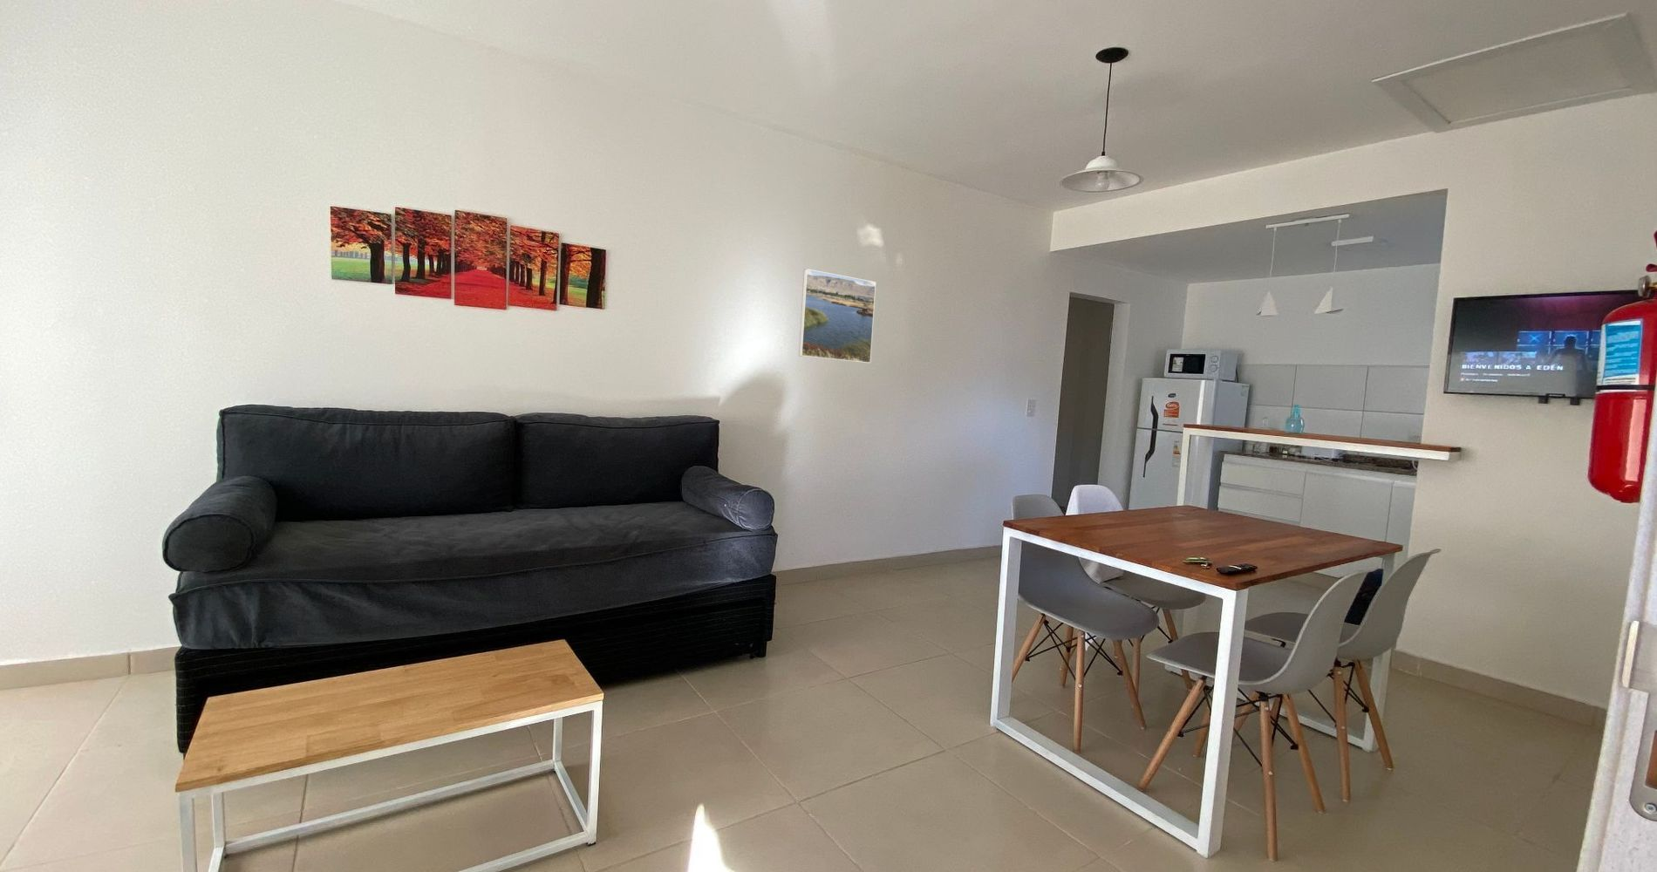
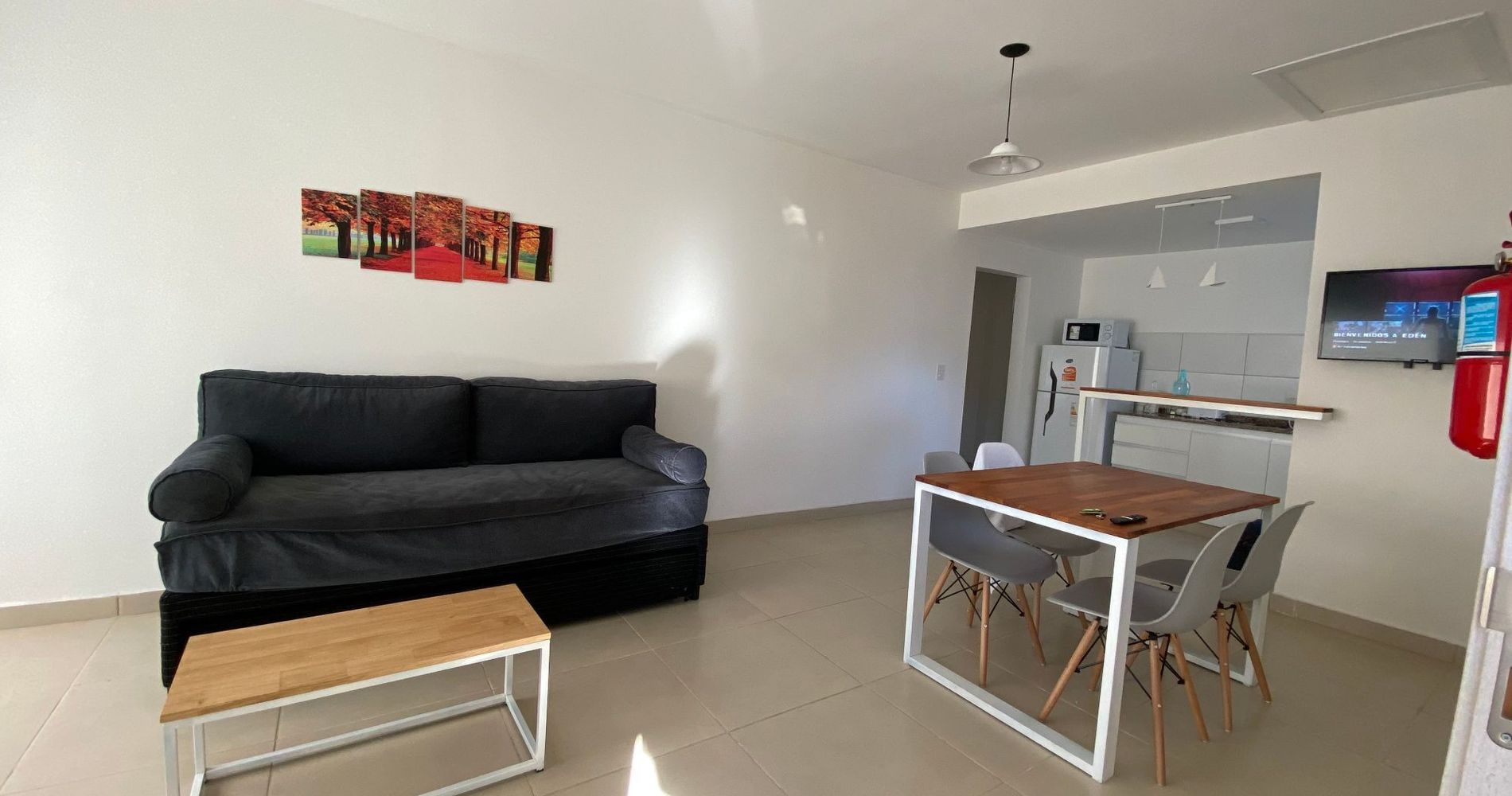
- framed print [798,267,877,365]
